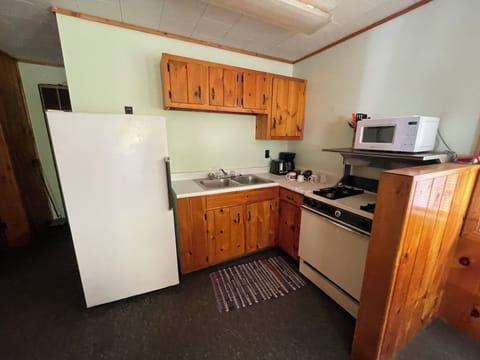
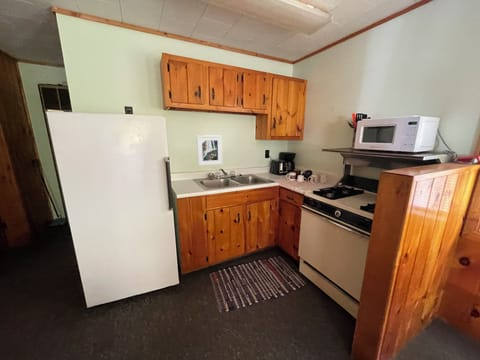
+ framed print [196,134,223,167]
